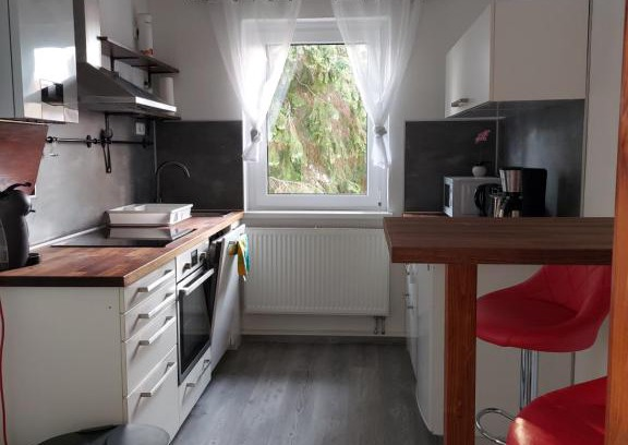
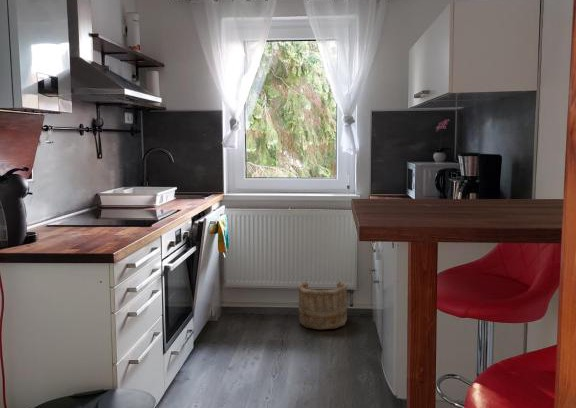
+ wooden bucket [296,280,349,330]
